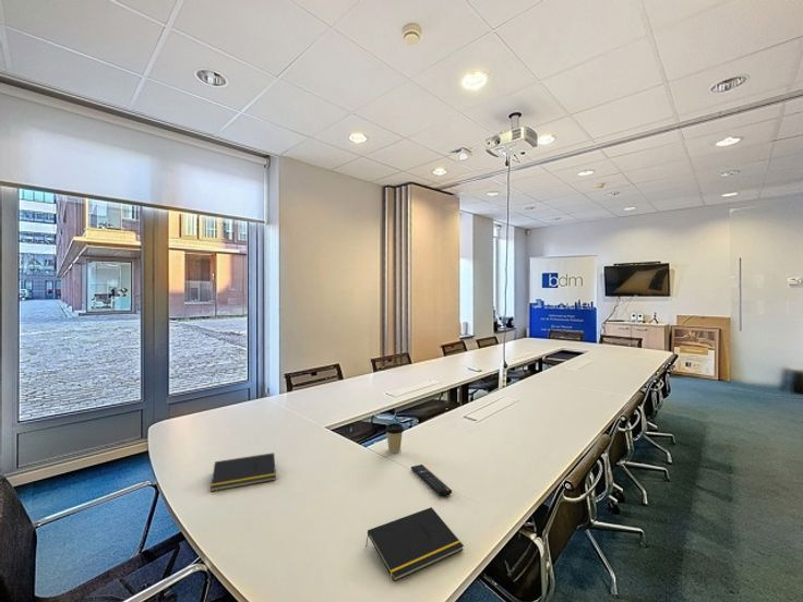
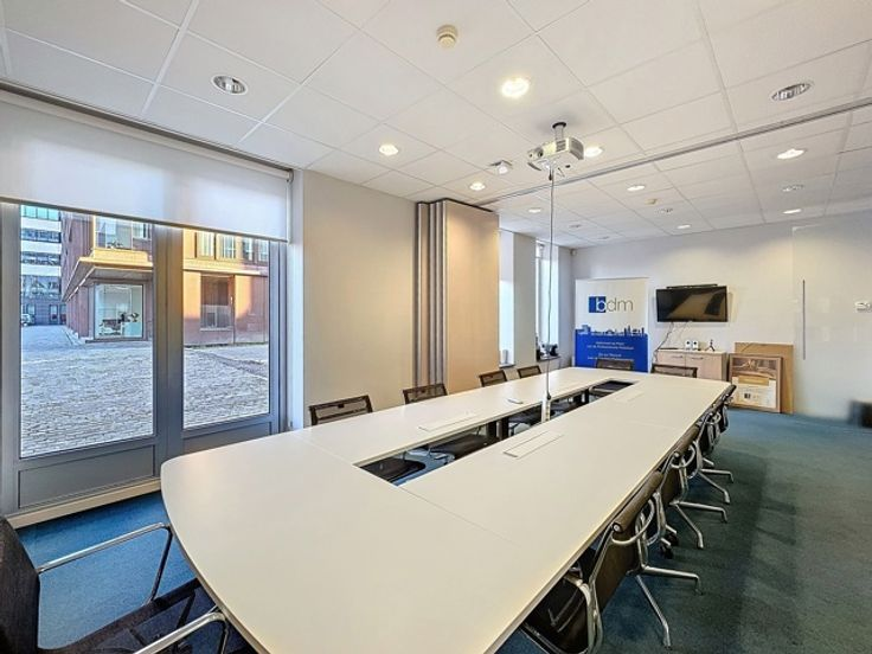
- notepad [364,506,465,582]
- notepad [209,452,277,493]
- remote control [410,463,453,497]
- coffee cup [384,422,405,454]
